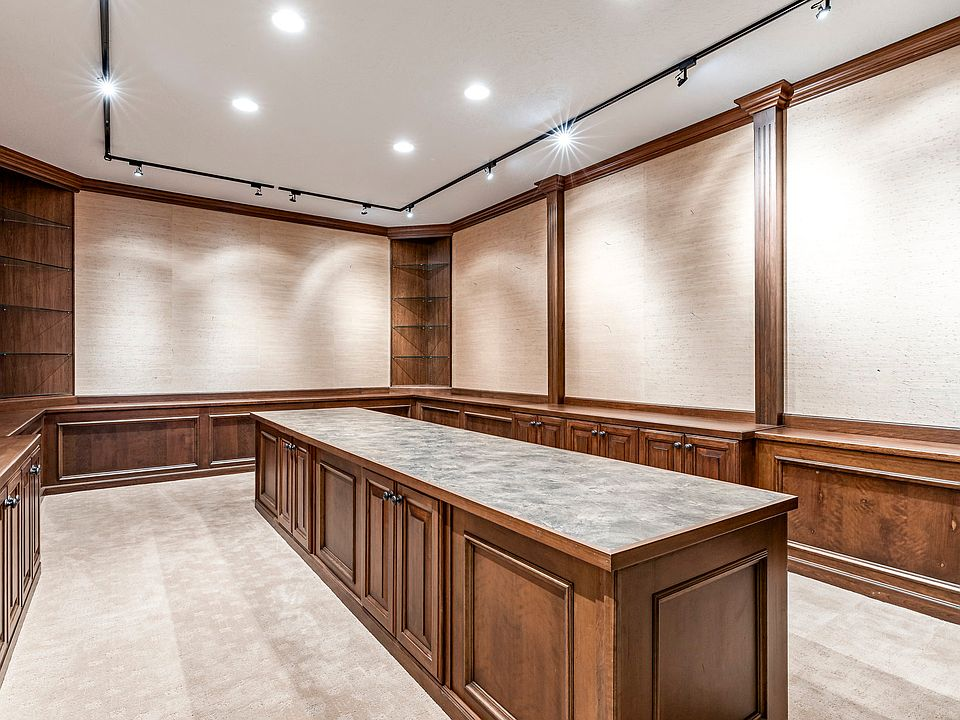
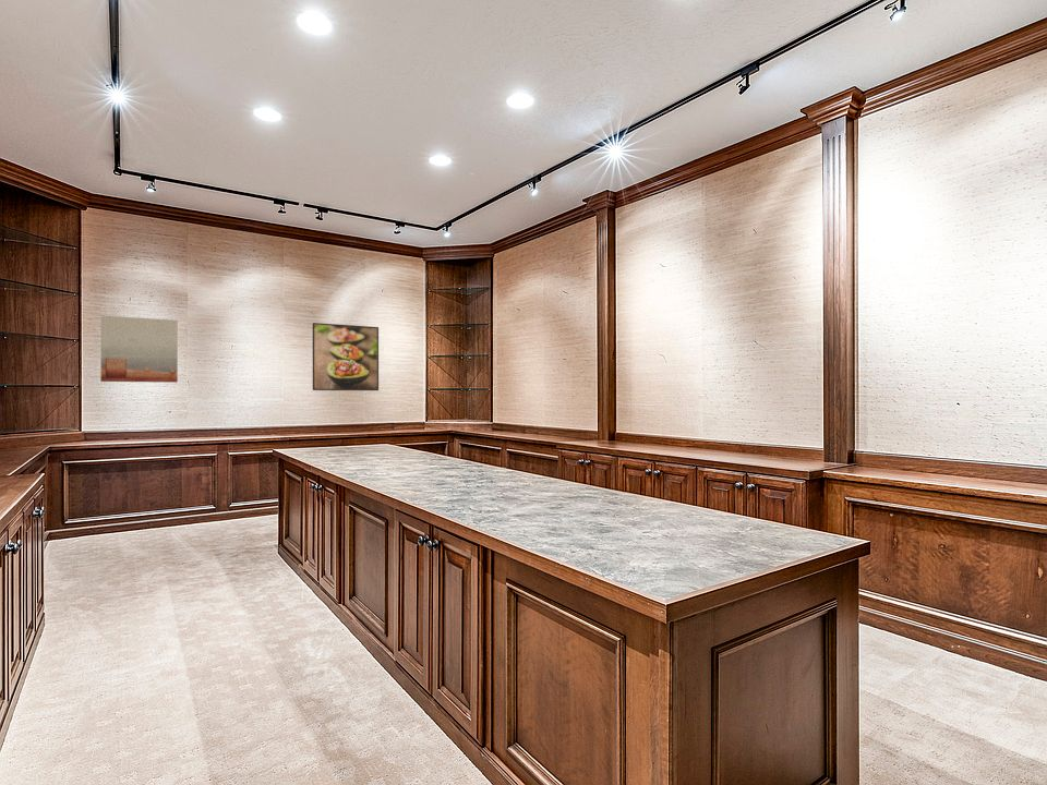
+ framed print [312,322,380,391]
+ wall art [99,315,179,384]
